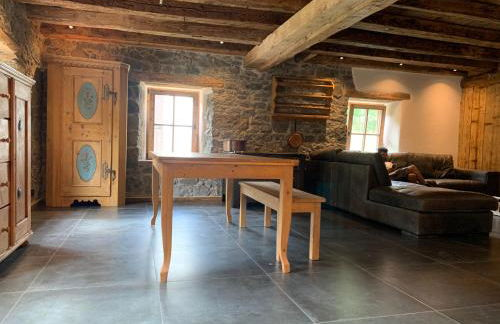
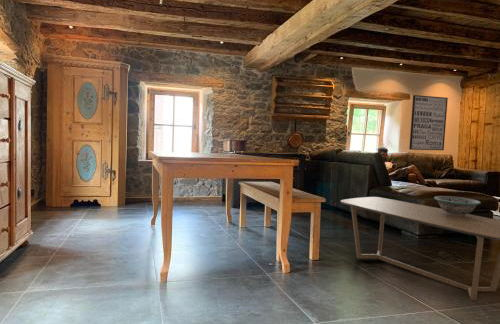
+ decorative bowl [433,195,482,217]
+ wall art [408,94,449,151]
+ coffee table [339,196,500,301]
